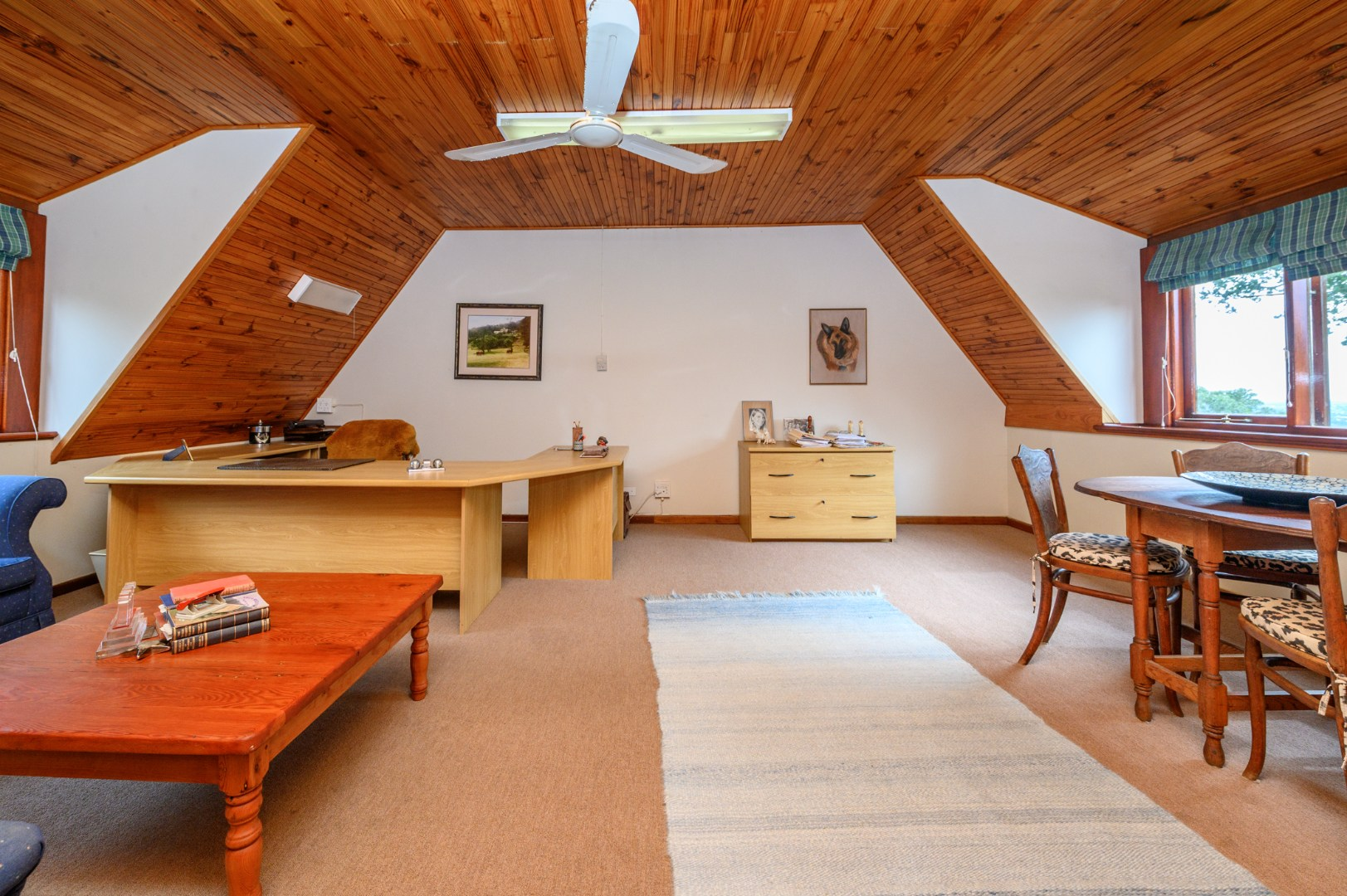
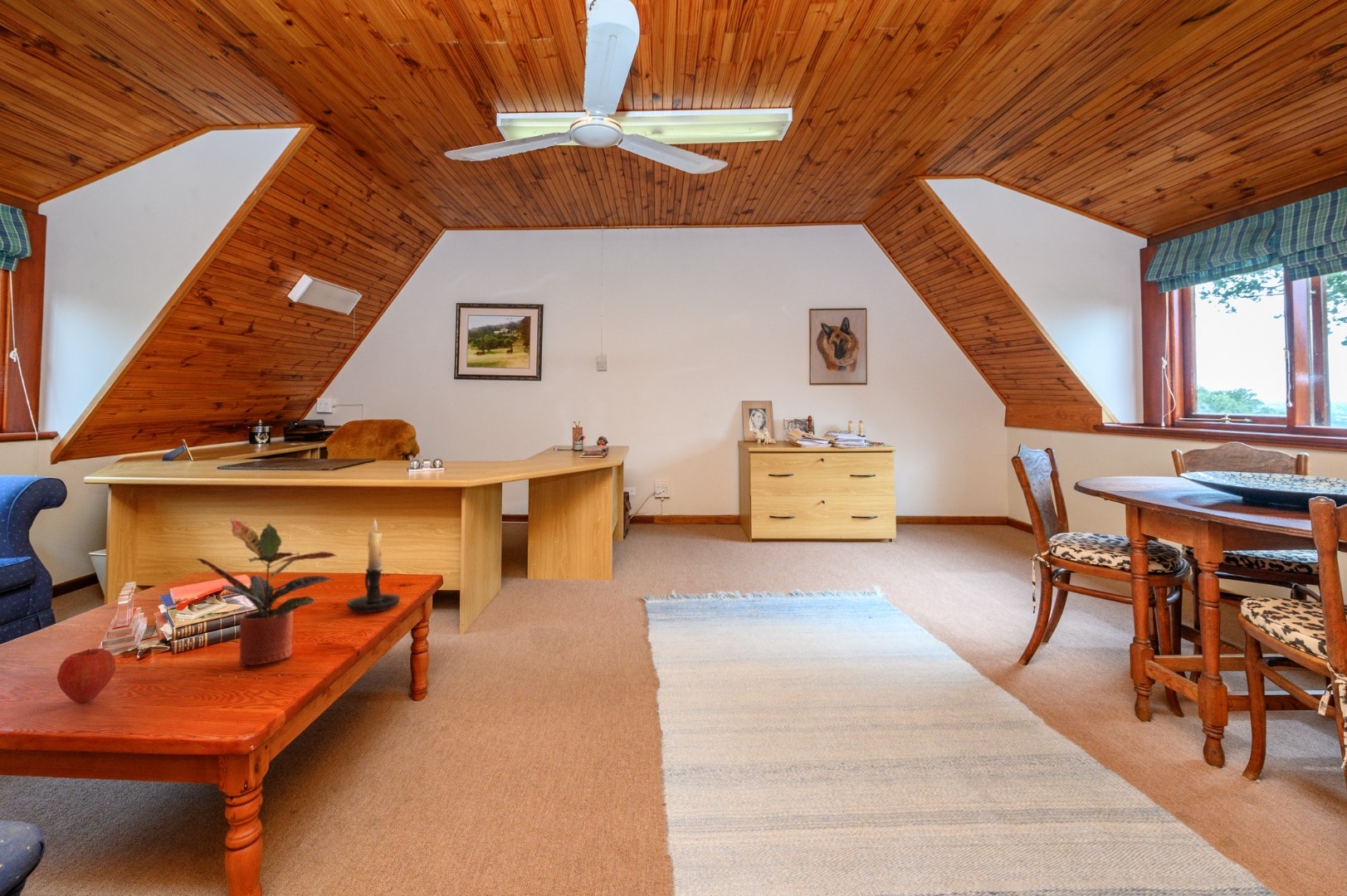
+ apple [56,648,116,704]
+ candle holder [346,519,401,613]
+ potted plant [196,518,337,667]
